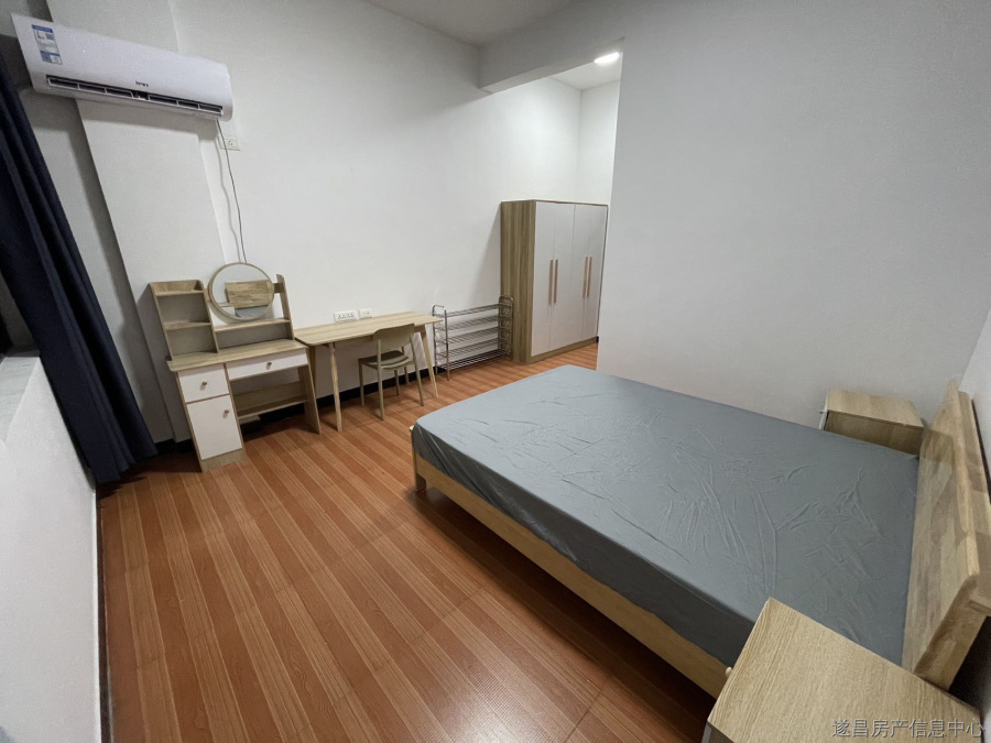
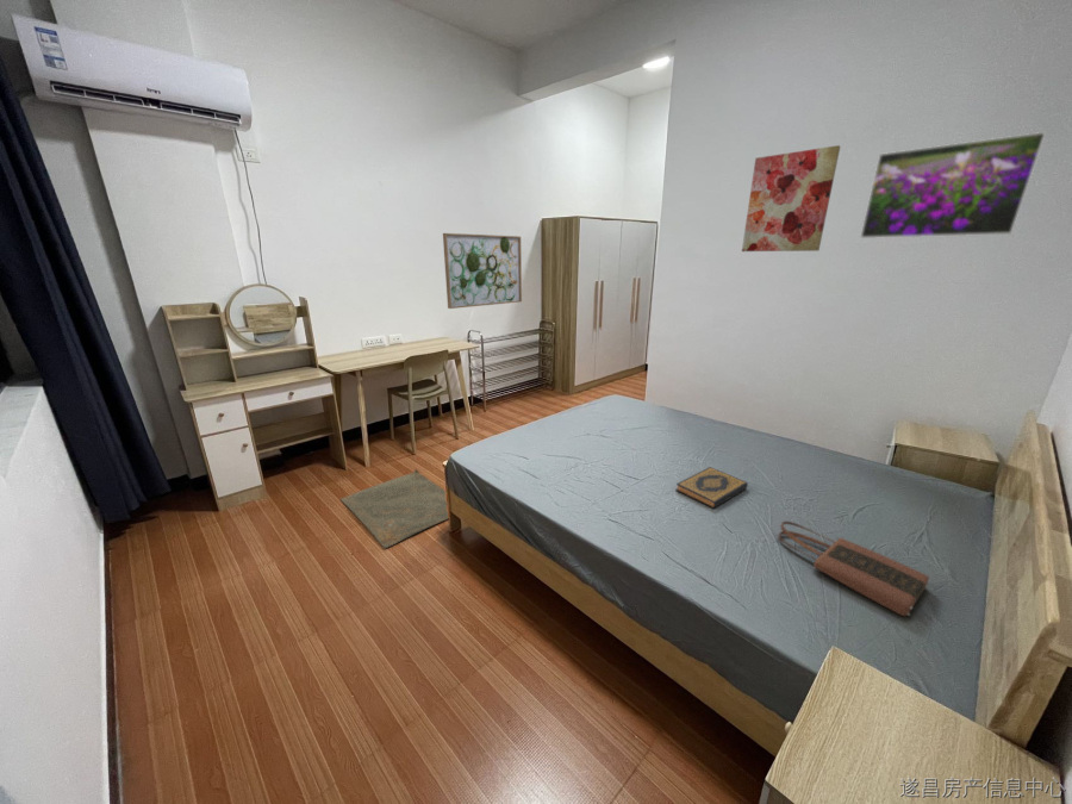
+ hardback book [674,466,749,510]
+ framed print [859,131,1047,239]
+ tote bag [778,521,931,617]
+ rug [339,468,449,549]
+ wall art [741,144,841,253]
+ wall art [442,232,523,310]
